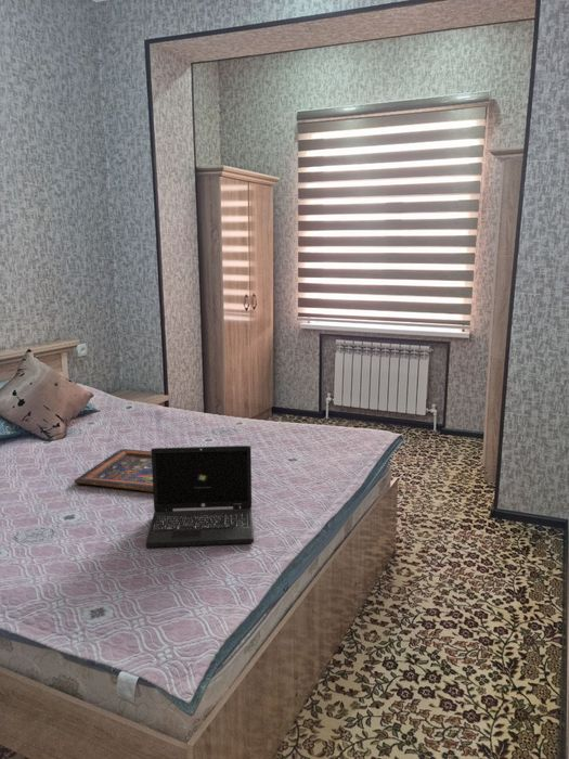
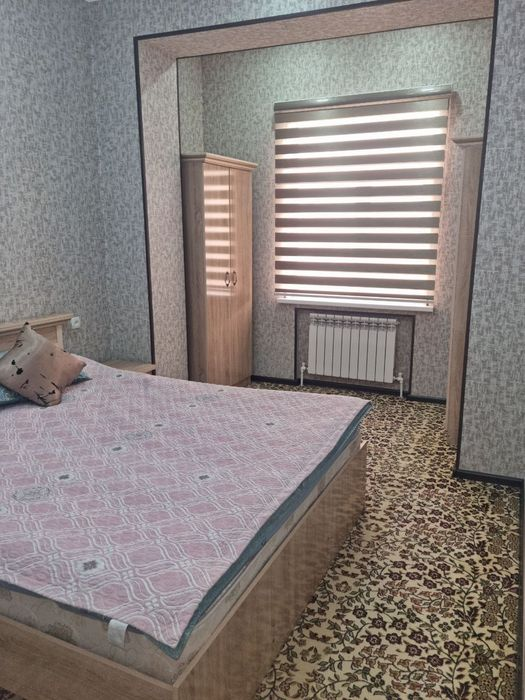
- laptop [145,445,255,549]
- painted panel [74,448,153,493]
